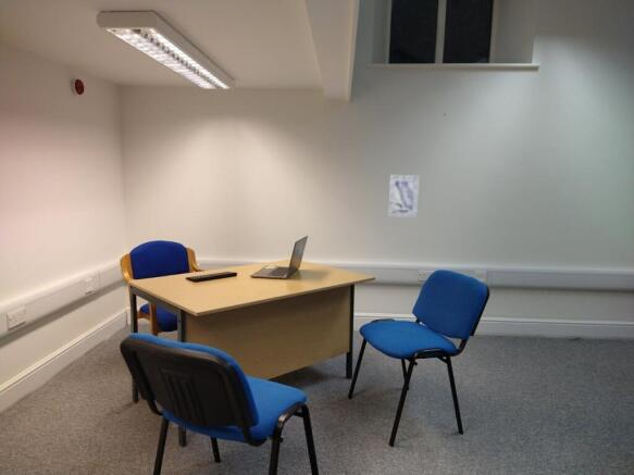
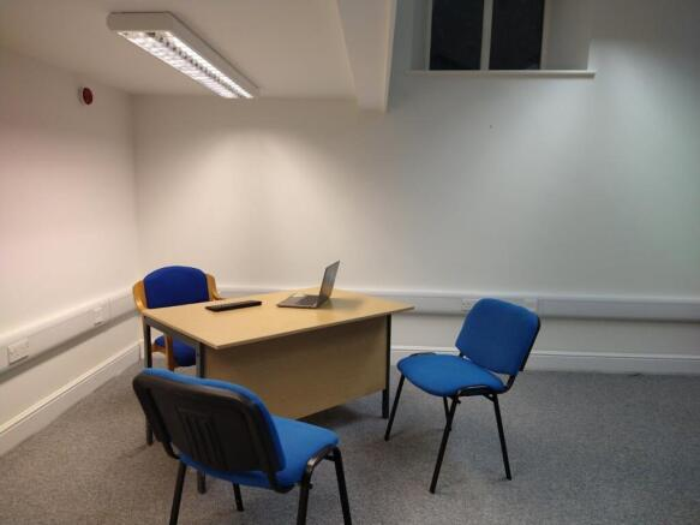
- wall art [387,174,421,218]
